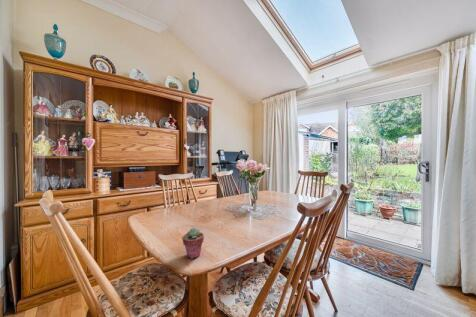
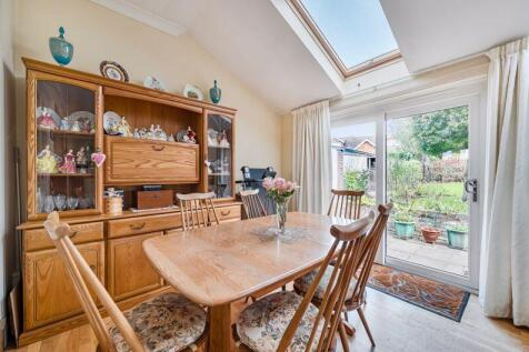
- potted succulent [181,227,205,260]
